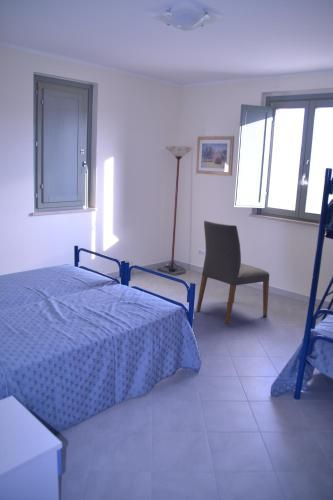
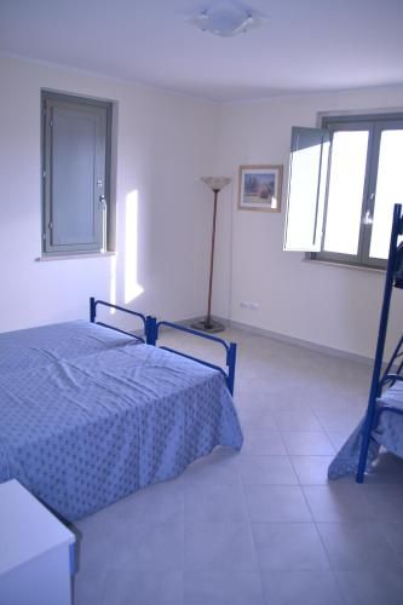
- chair [195,220,270,325]
